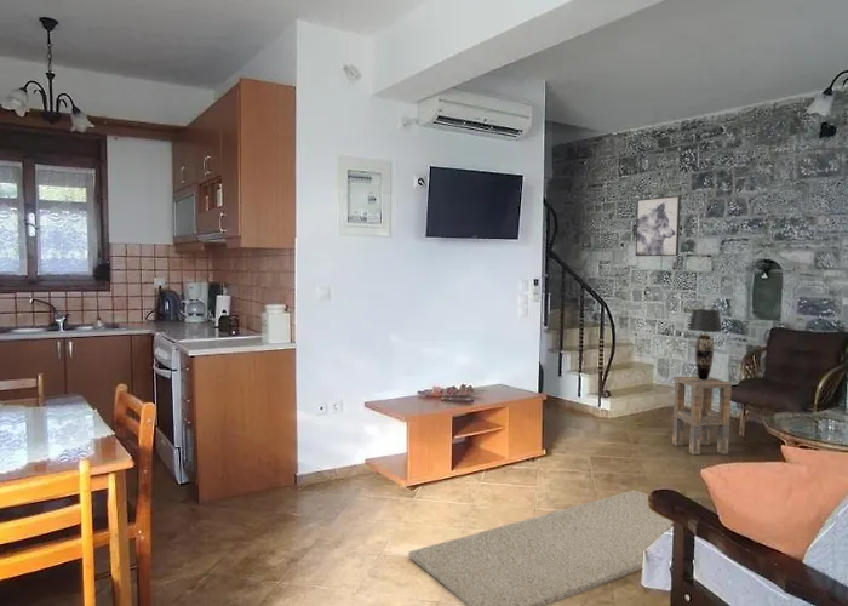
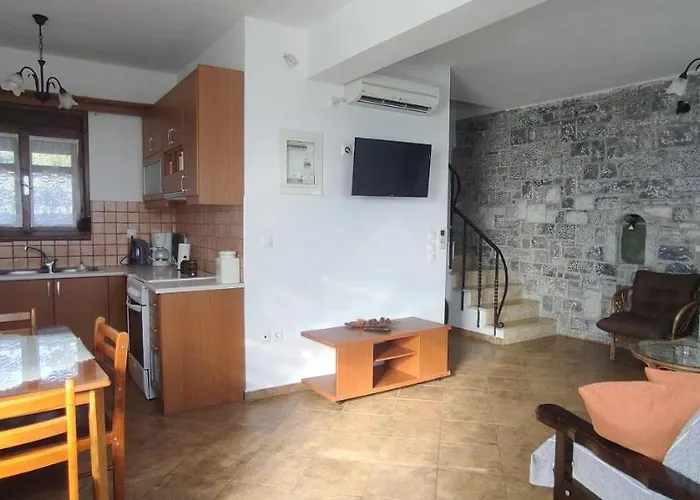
- rug [407,488,674,606]
- table lamp [687,308,723,381]
- wall art [635,194,682,257]
- side table [671,376,733,456]
